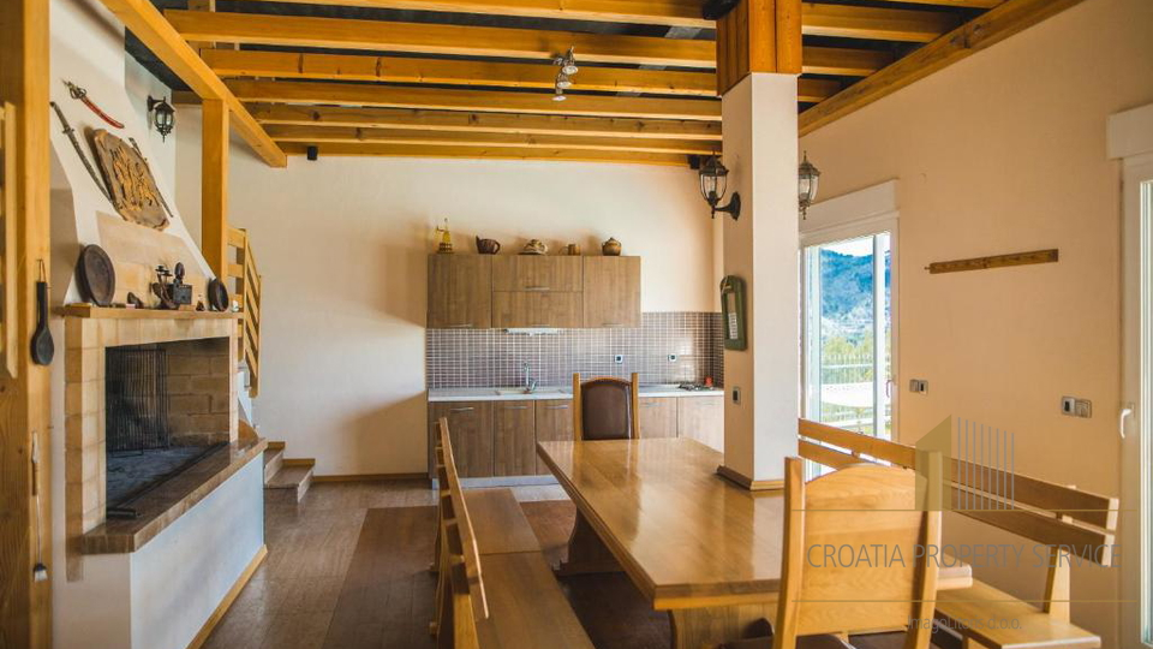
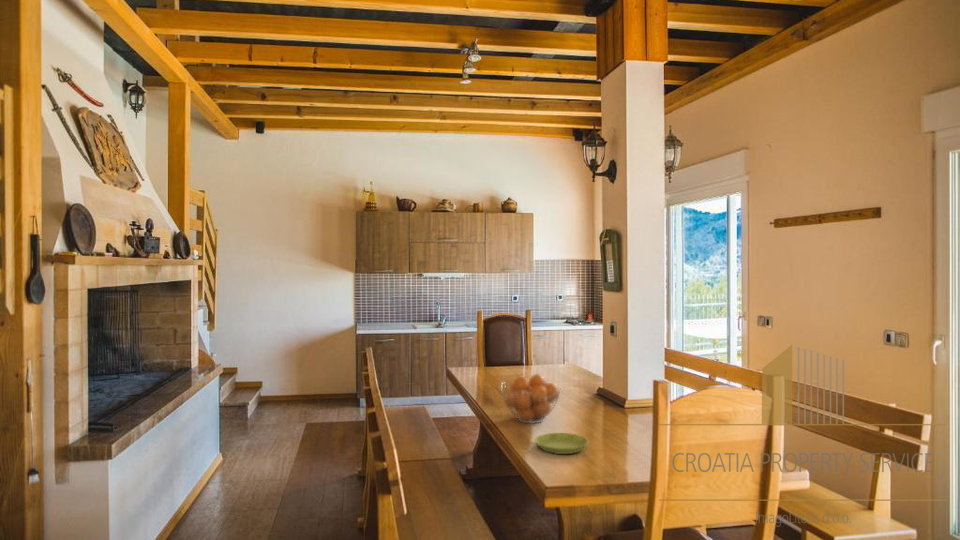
+ fruit basket [500,373,562,424]
+ saucer [534,432,589,455]
